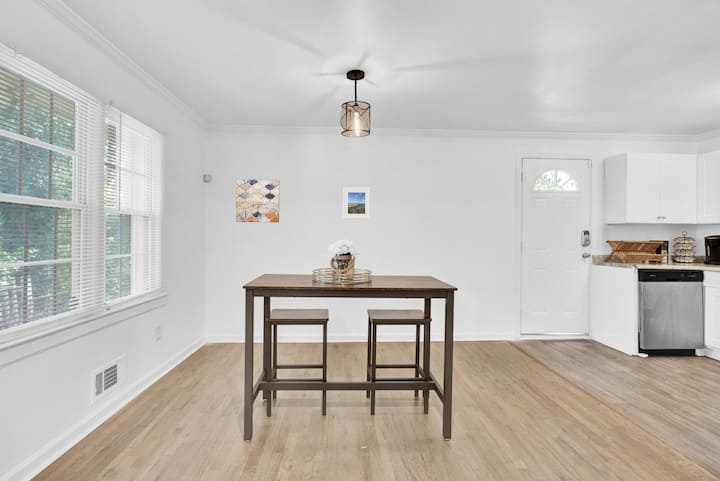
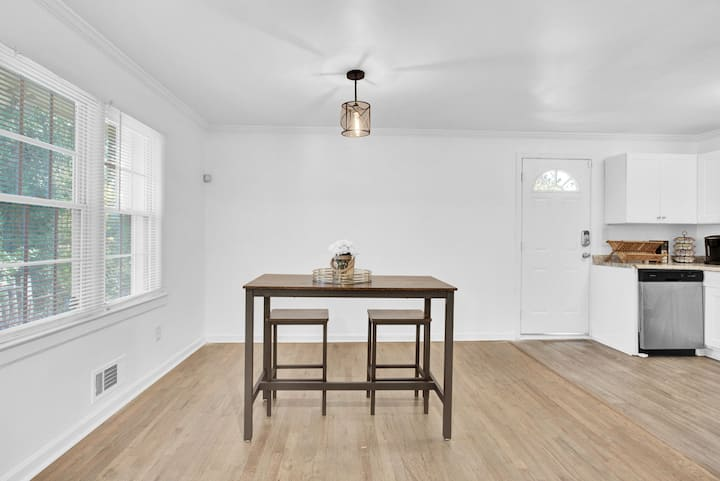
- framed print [342,186,371,220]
- wall art [235,178,280,223]
